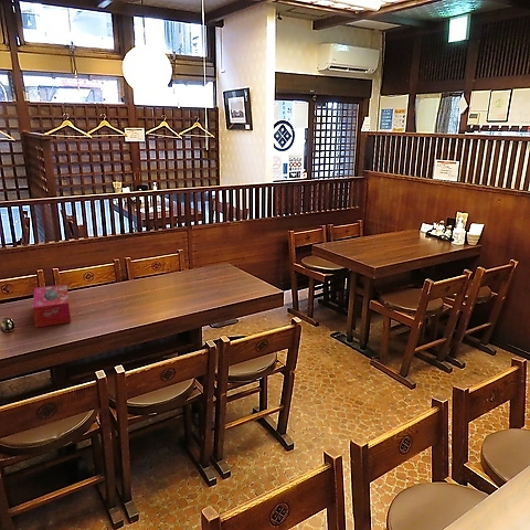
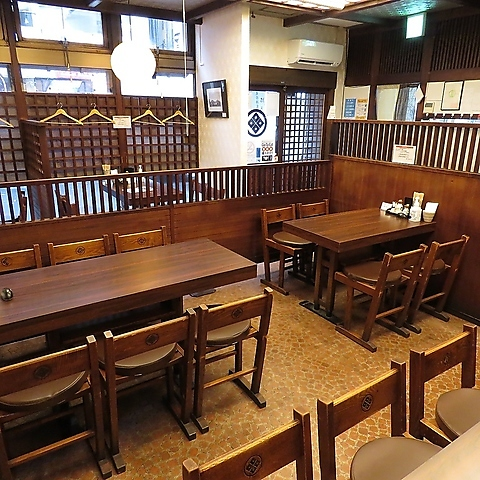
- tissue box [32,283,72,328]
